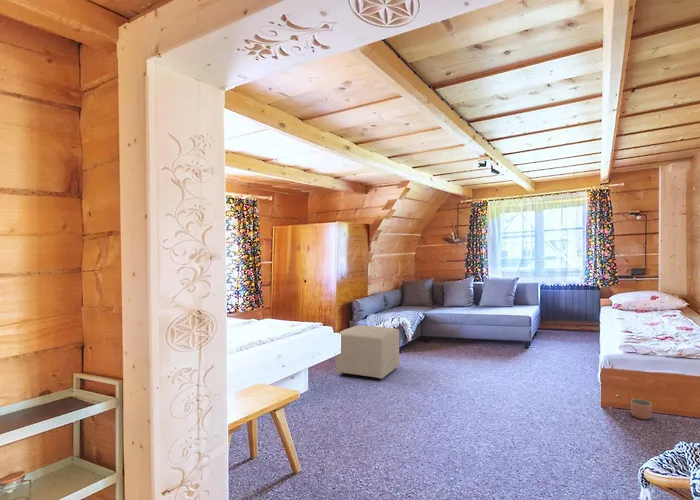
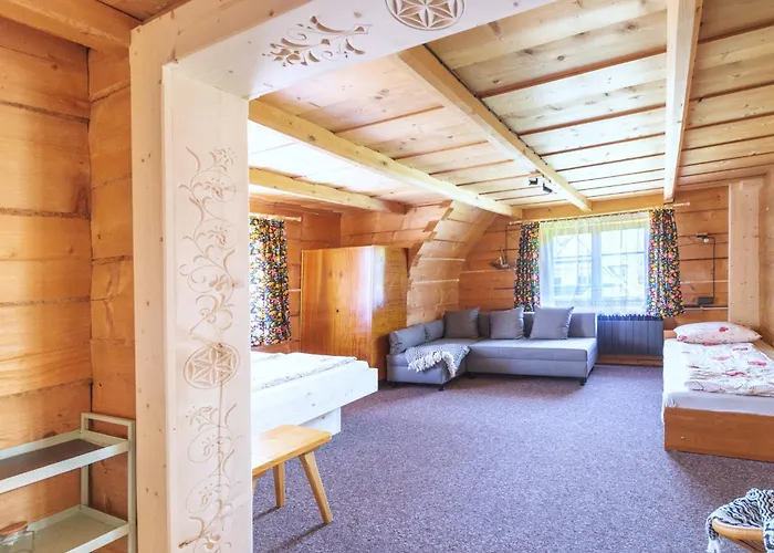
- planter [630,398,653,420]
- ottoman [335,325,400,381]
